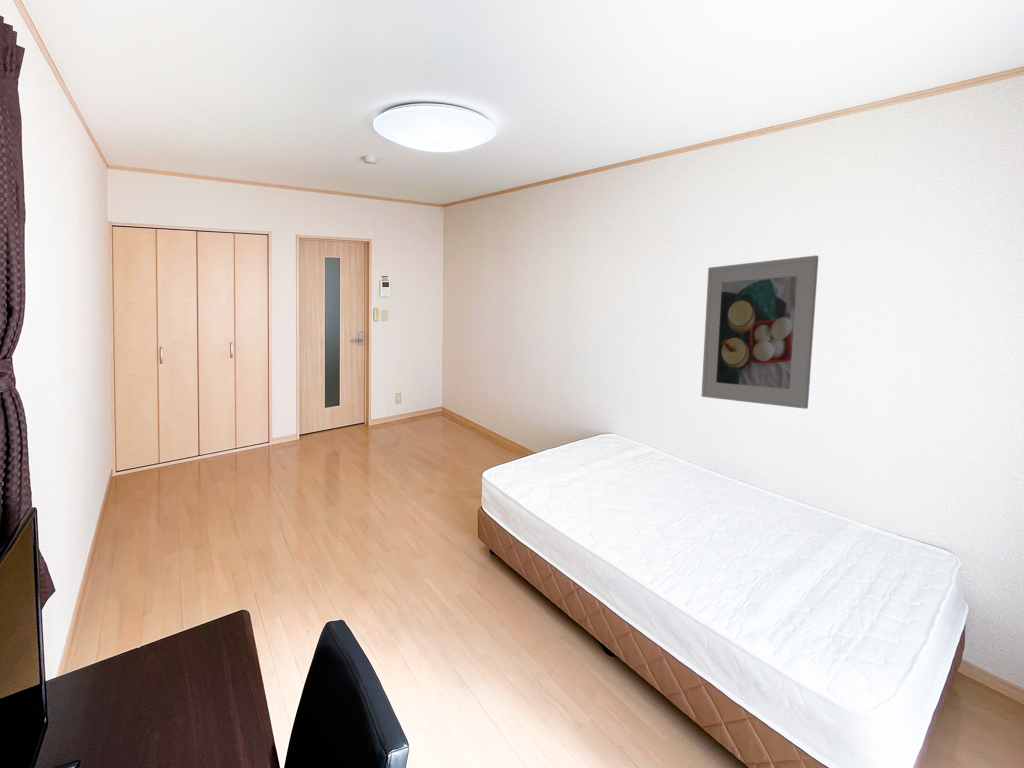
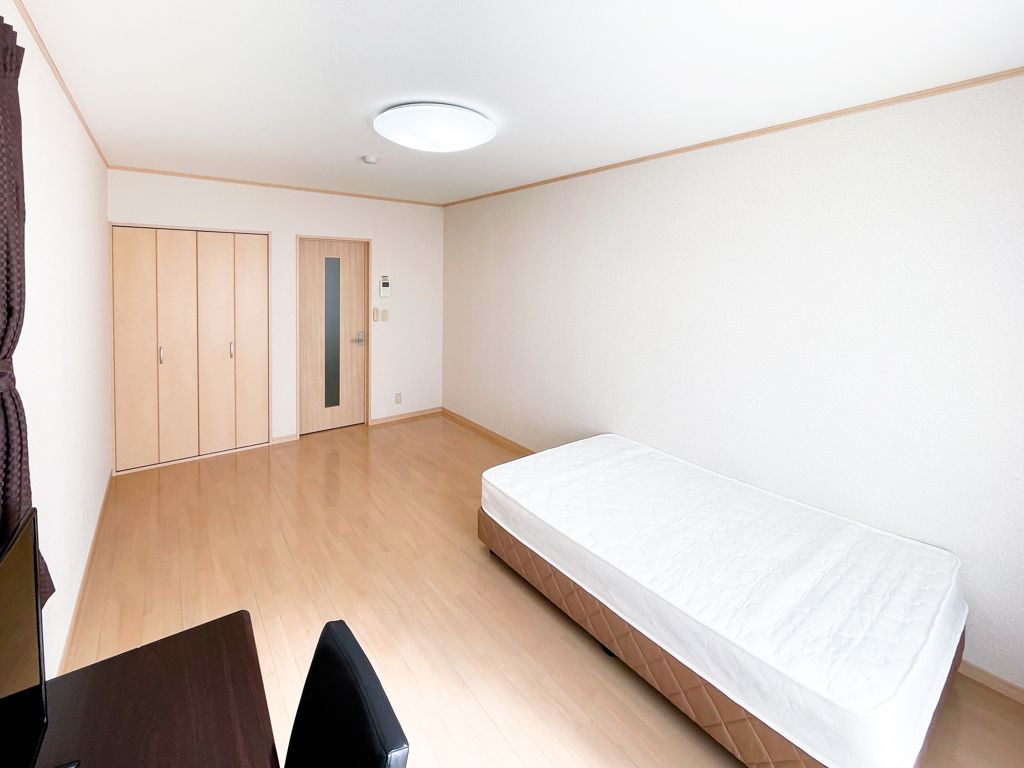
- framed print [700,255,819,410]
